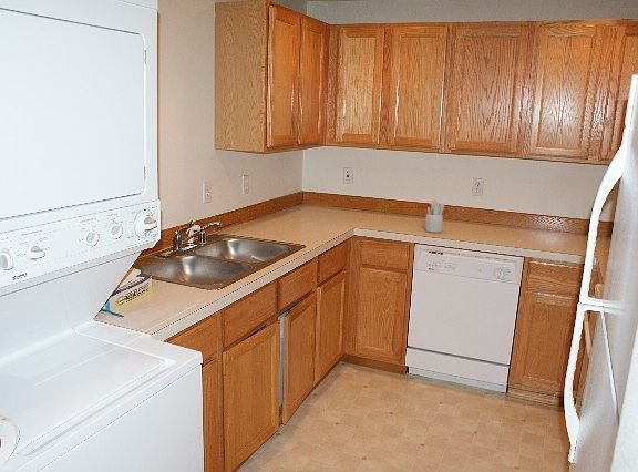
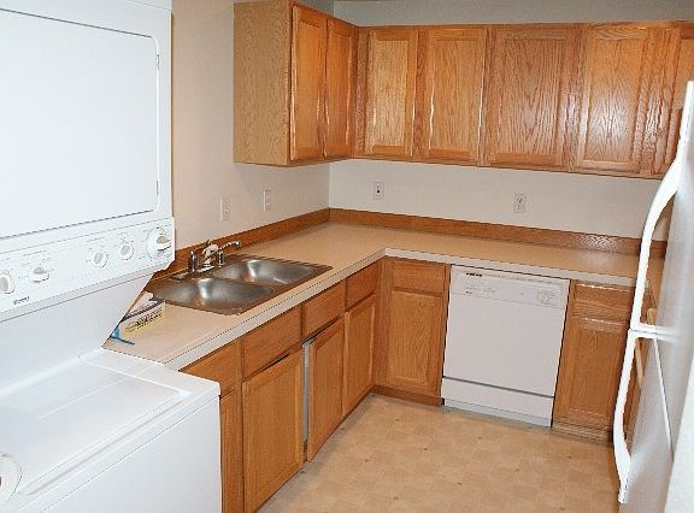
- utensil holder [424,199,446,234]
